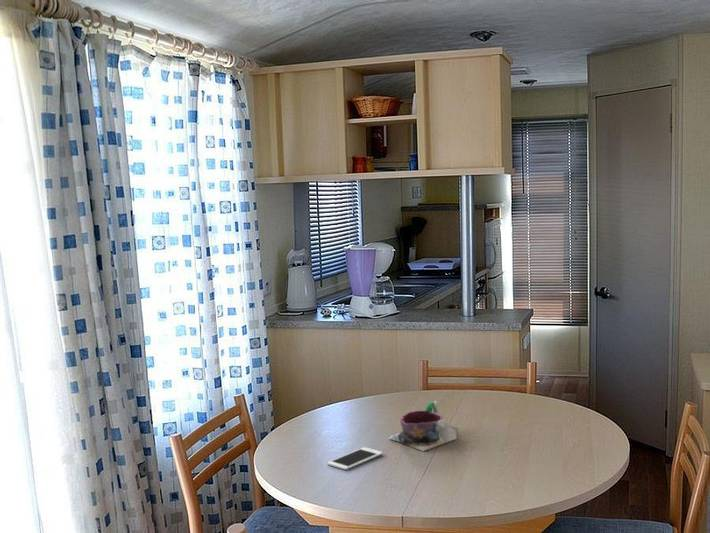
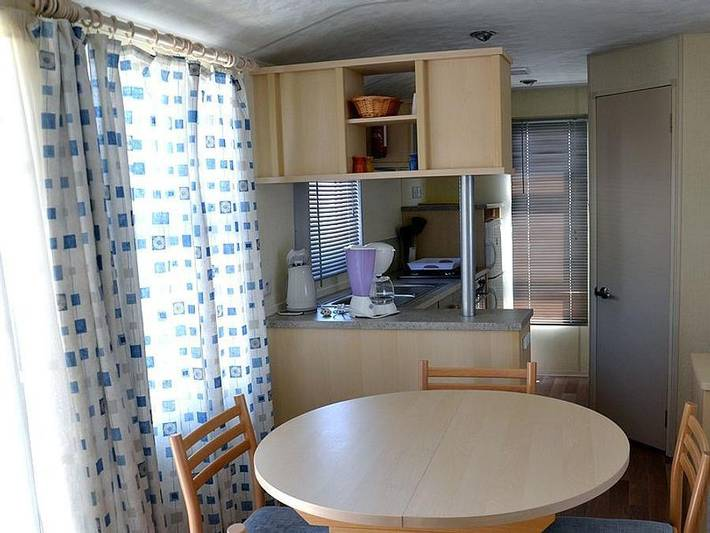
- cell phone [326,446,384,471]
- cup and saucer [388,398,459,452]
